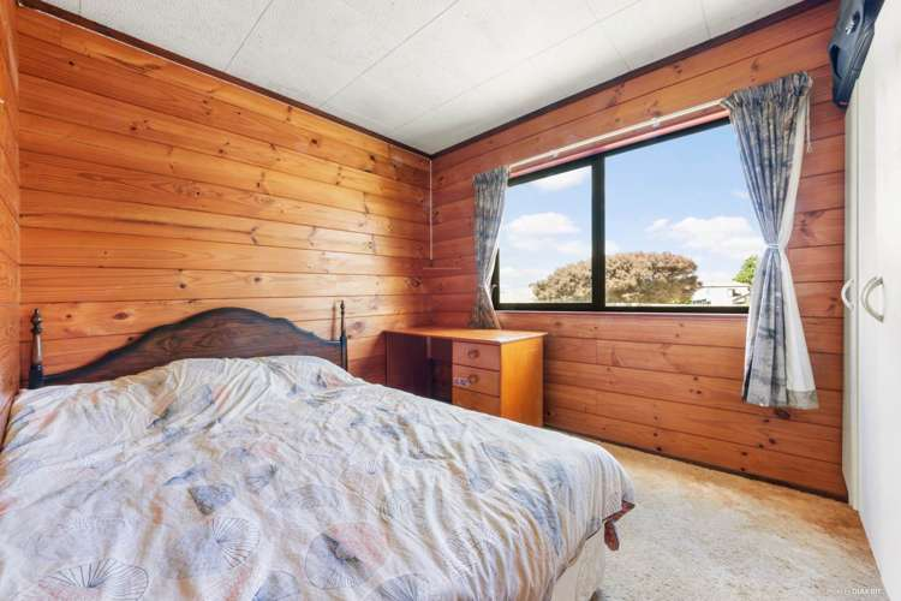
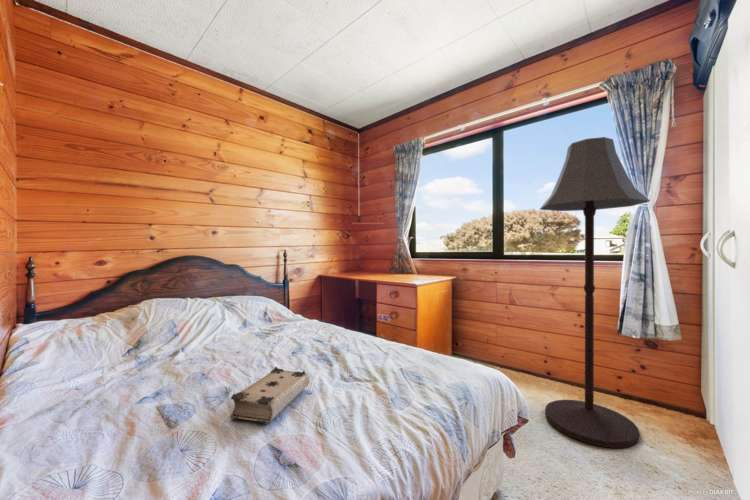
+ floor lamp [539,136,651,449]
+ book [229,366,311,426]
